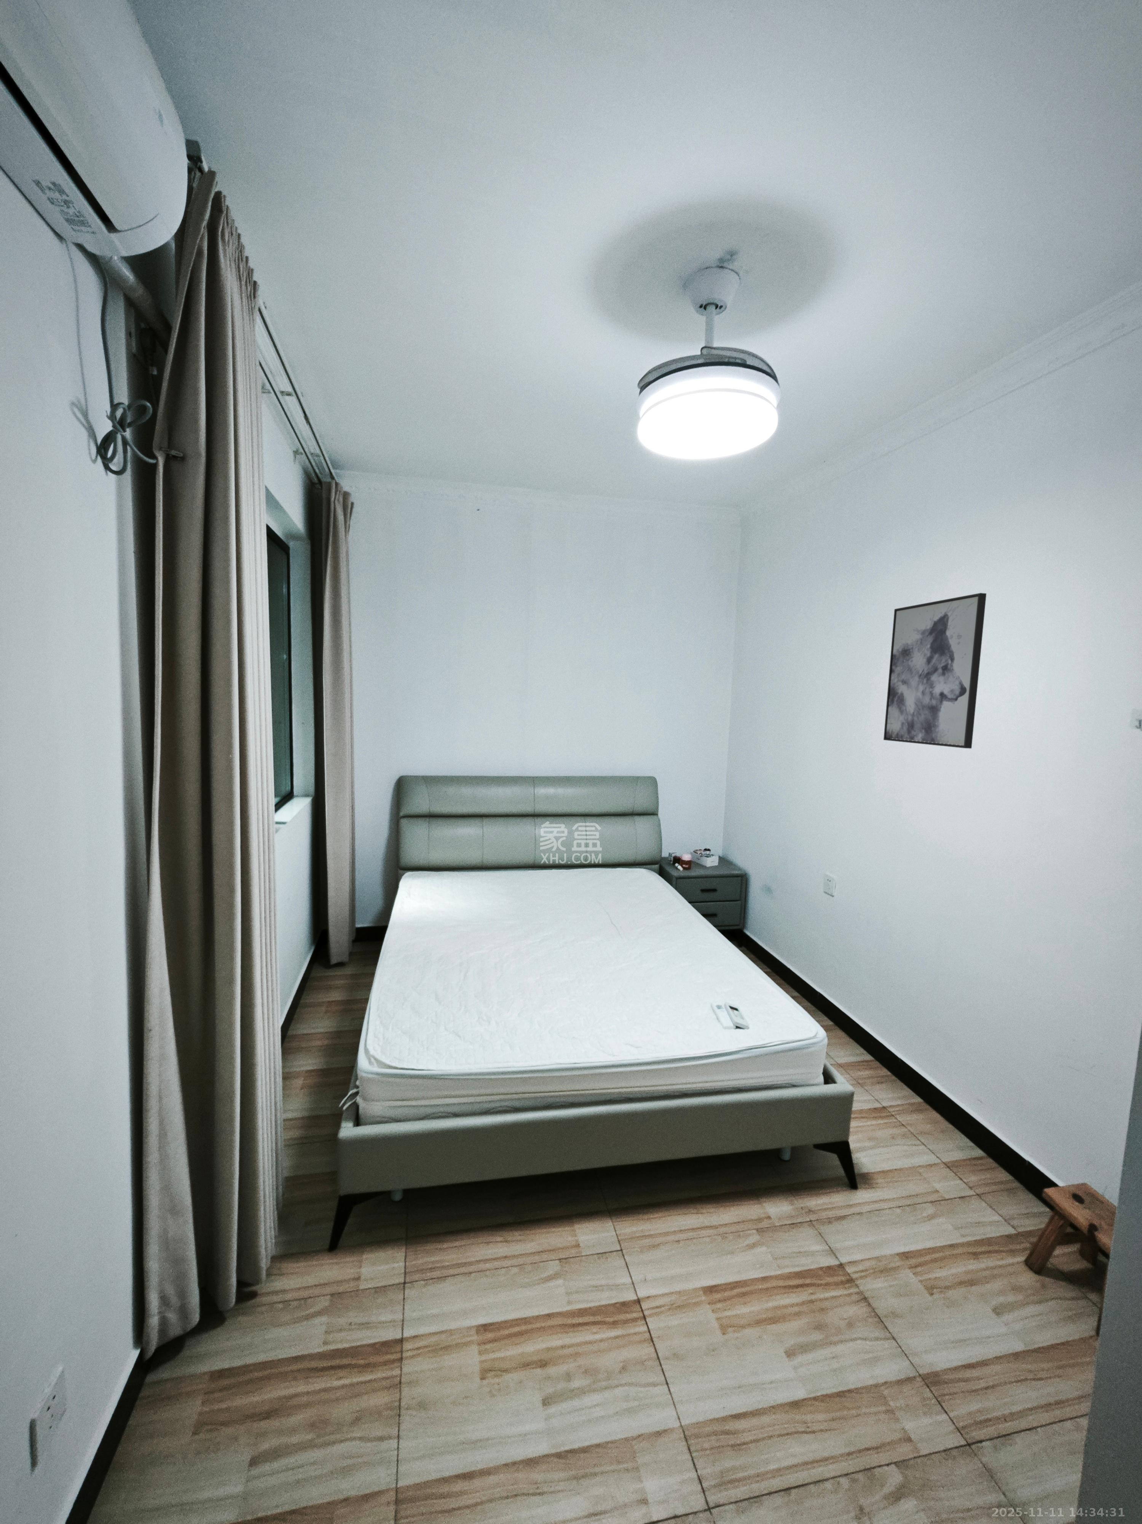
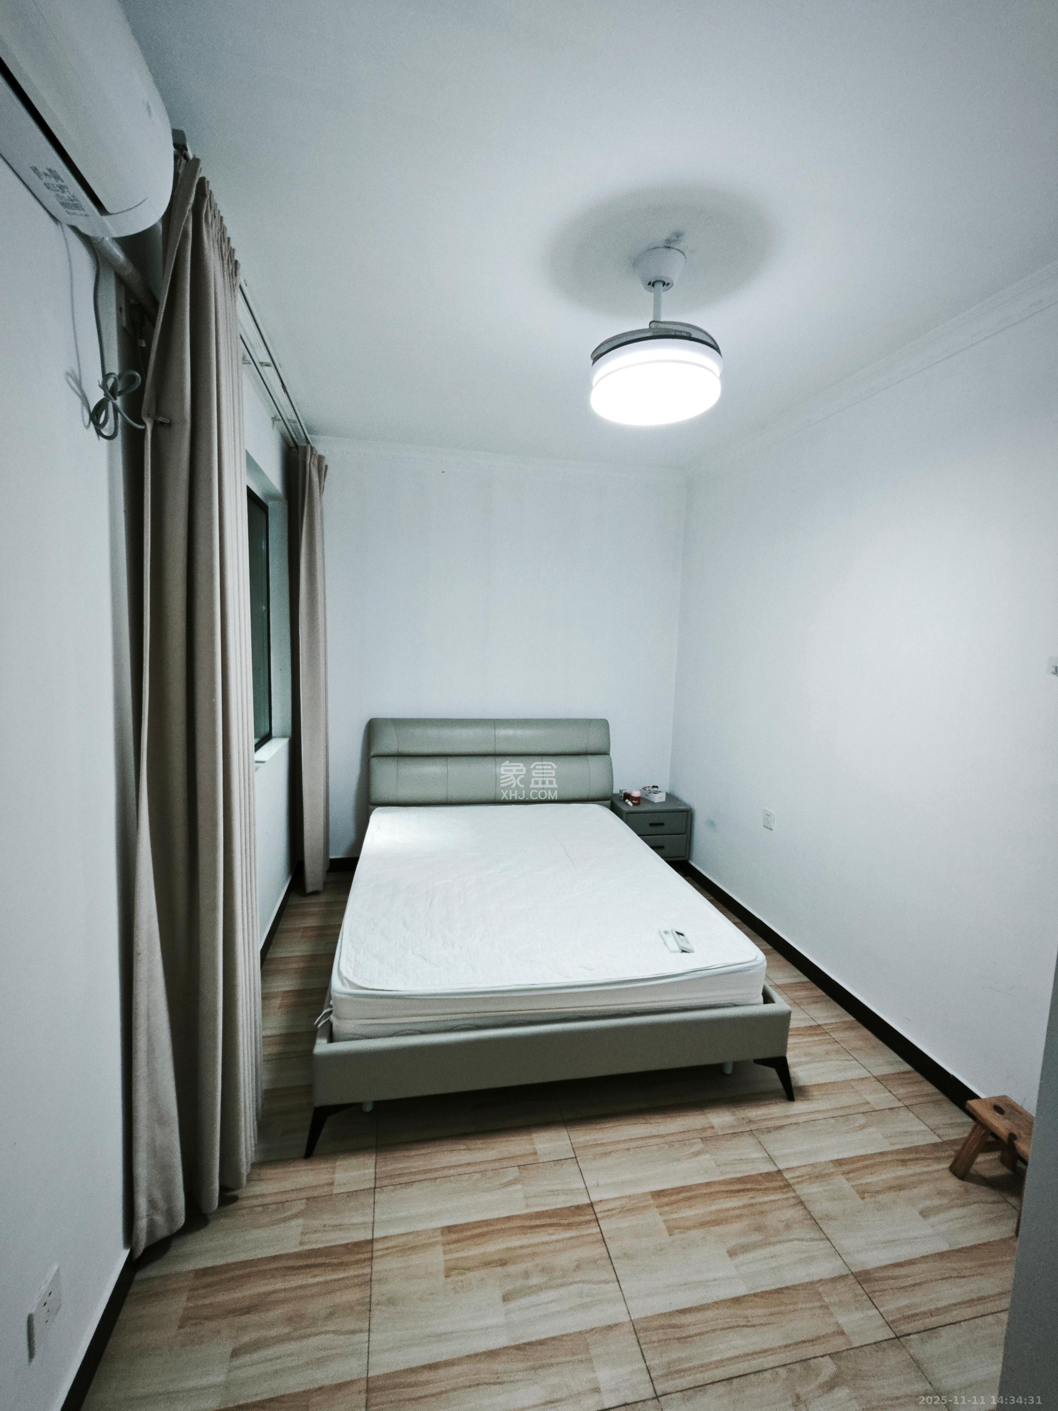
- wall art [883,593,987,749]
